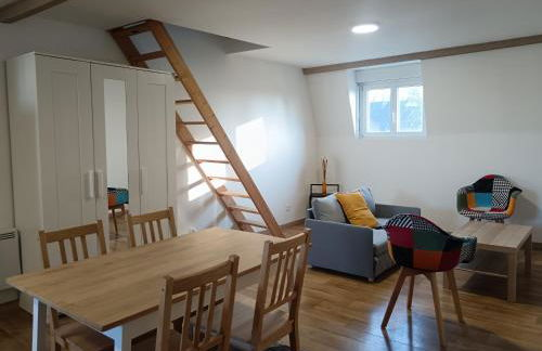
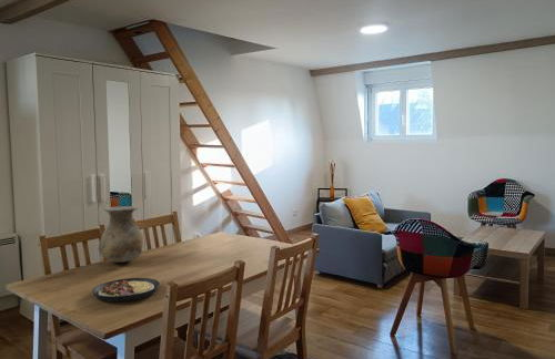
+ vase [97,205,144,264]
+ plate [91,277,161,302]
